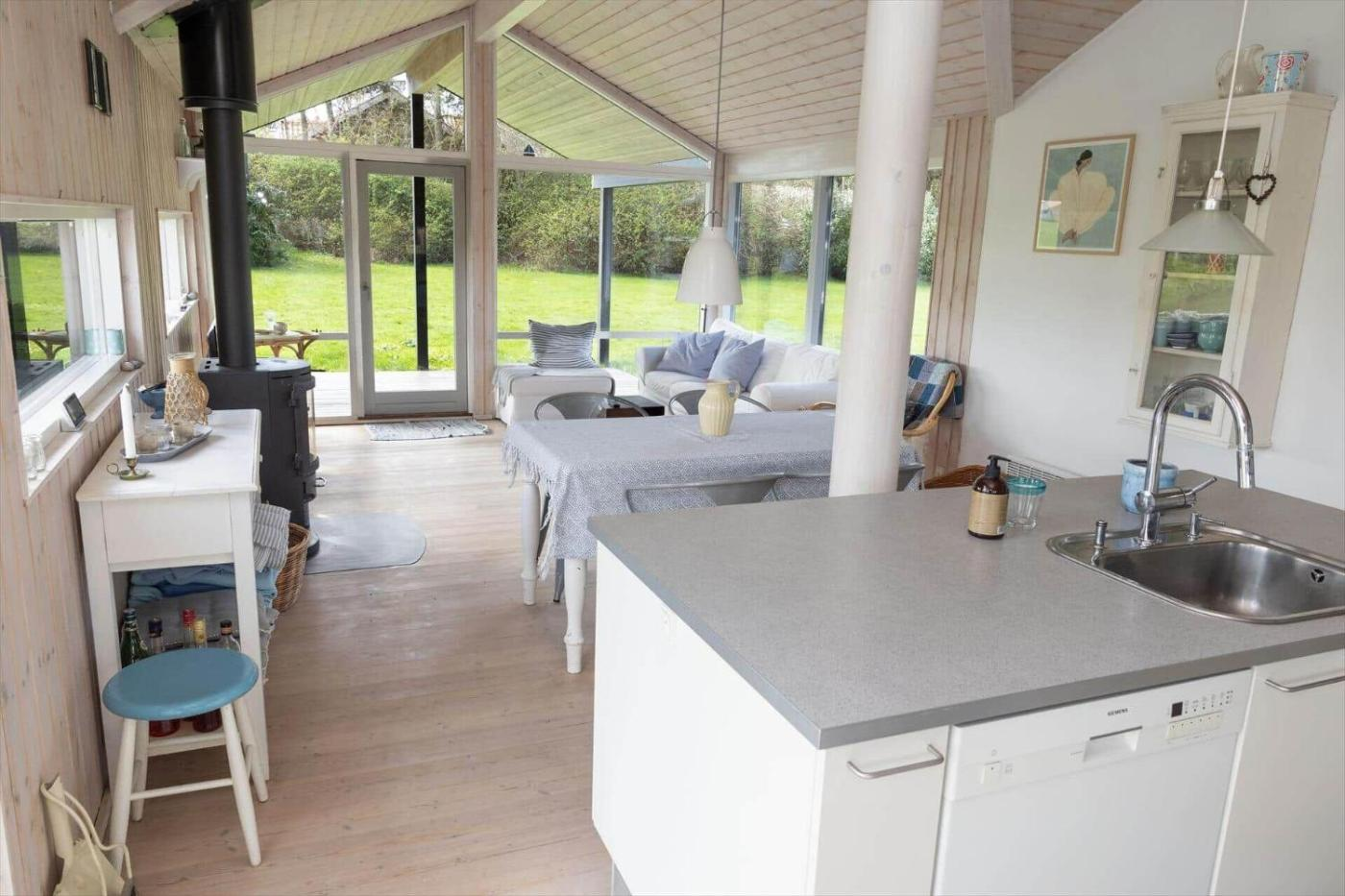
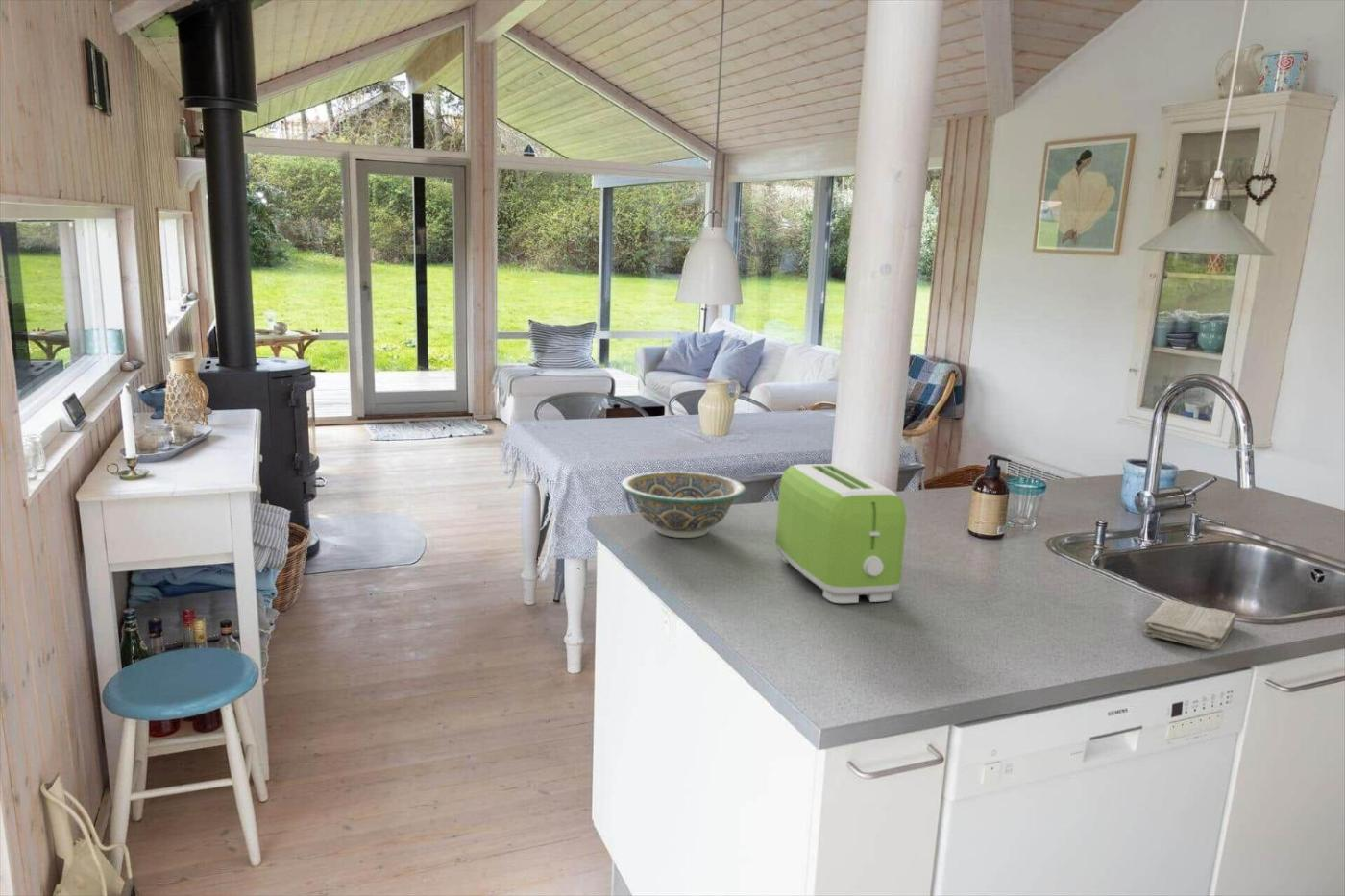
+ washcloth [1142,598,1236,651]
+ toaster [775,463,907,604]
+ bowl [620,471,746,539]
